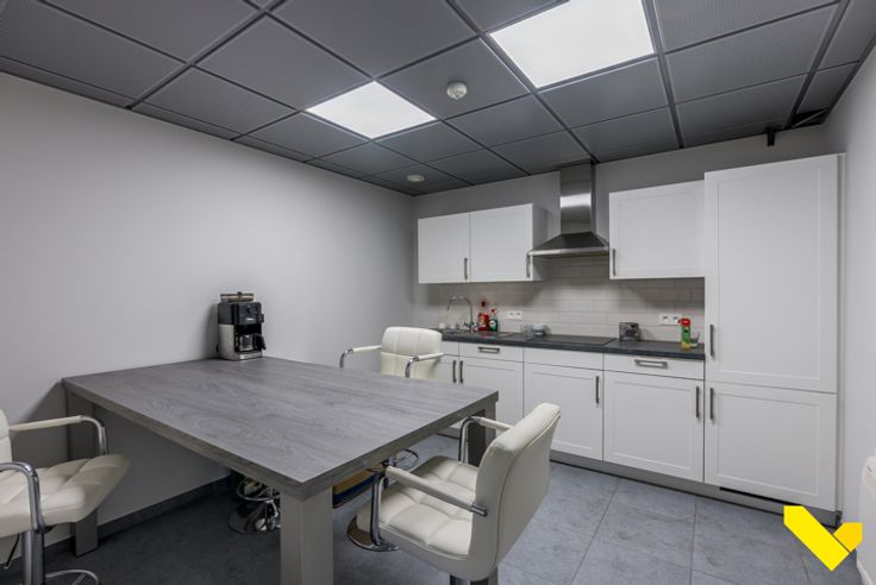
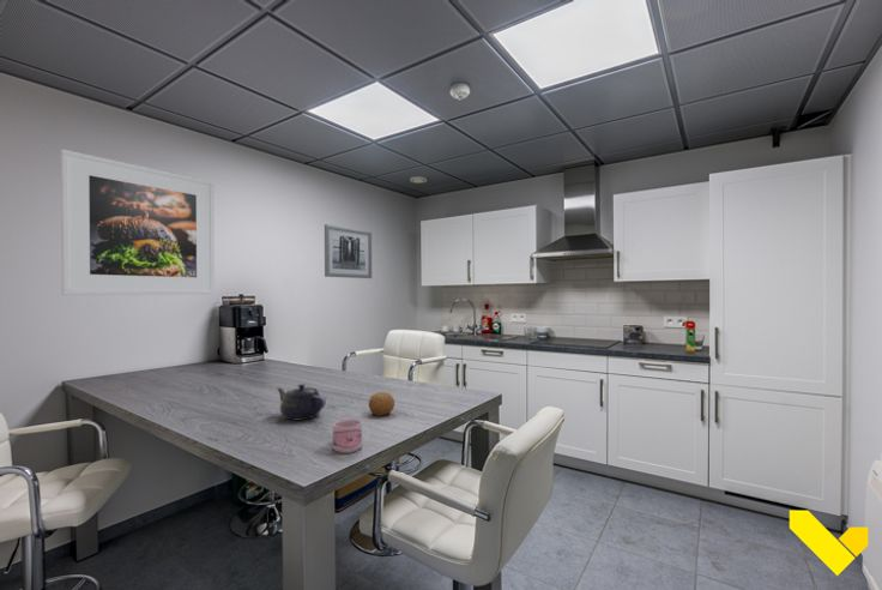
+ mug [332,417,363,454]
+ fruit [368,391,395,416]
+ teapot [276,383,327,421]
+ wall art [324,223,373,279]
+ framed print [60,148,216,296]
